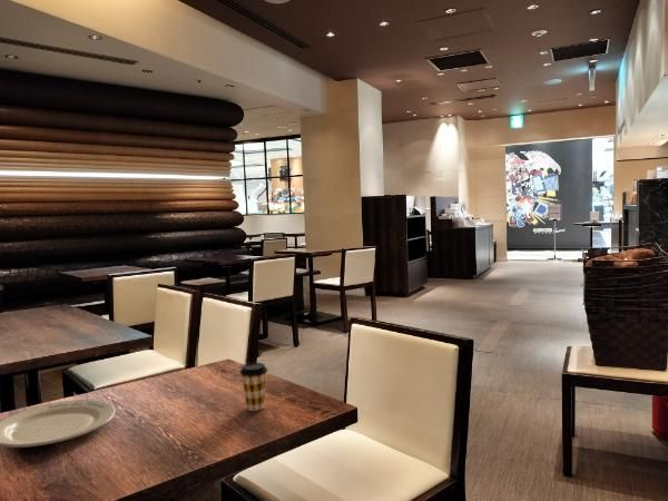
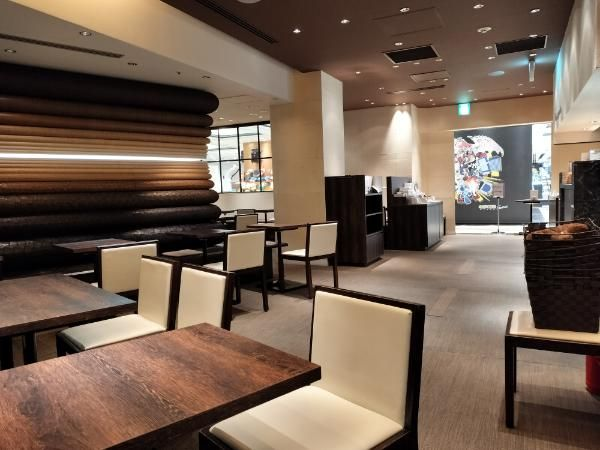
- chinaware [0,399,117,449]
- coffee cup [239,362,268,412]
